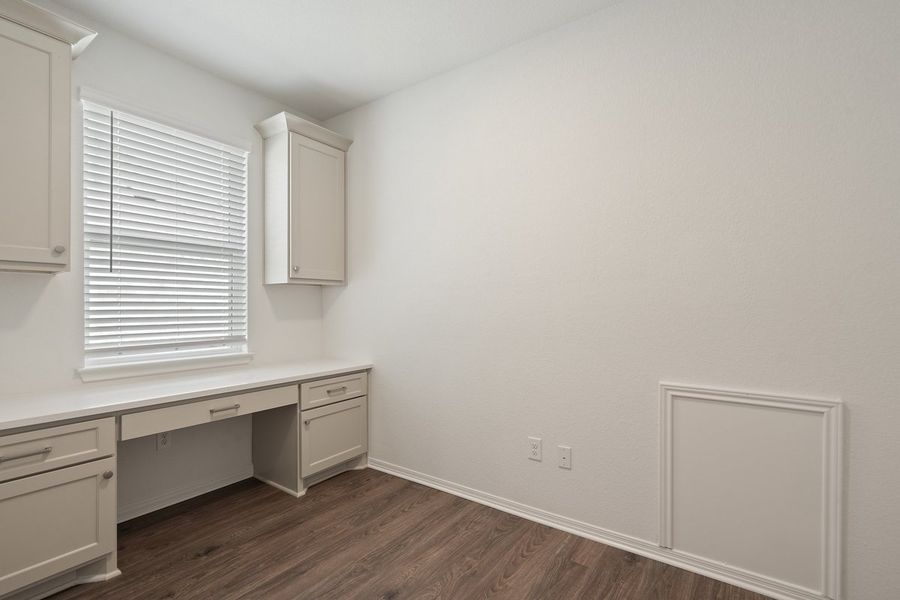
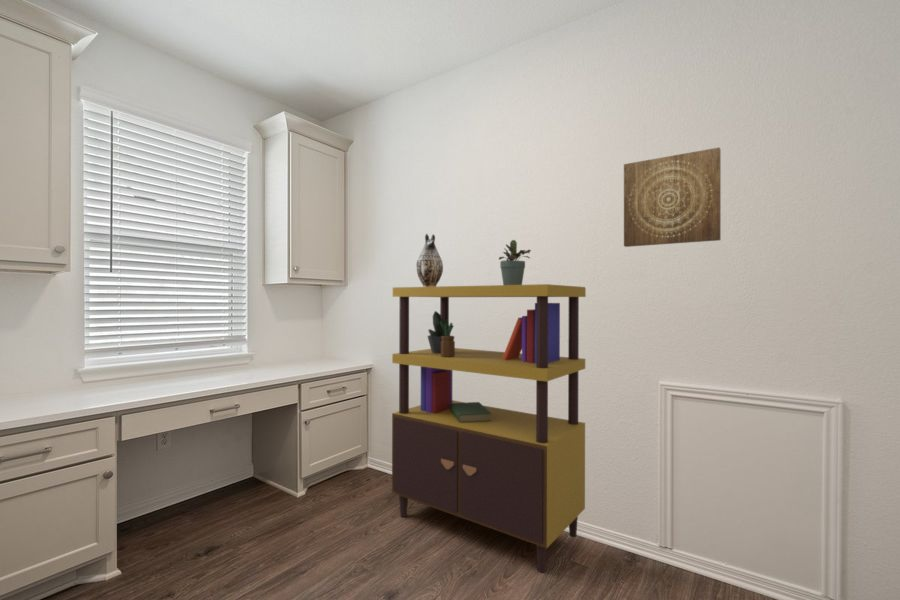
+ decorative vase [415,233,444,287]
+ bookcase [391,283,587,574]
+ potted plant [498,239,532,285]
+ wall art [623,146,722,248]
